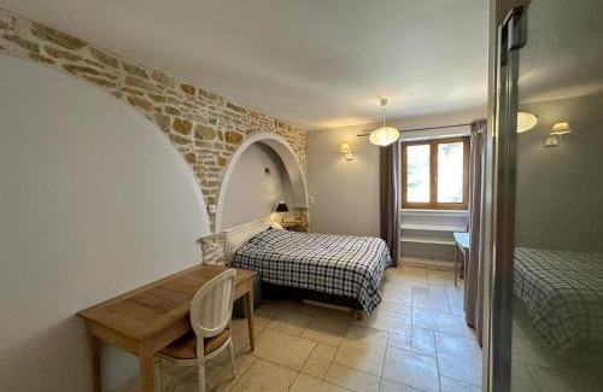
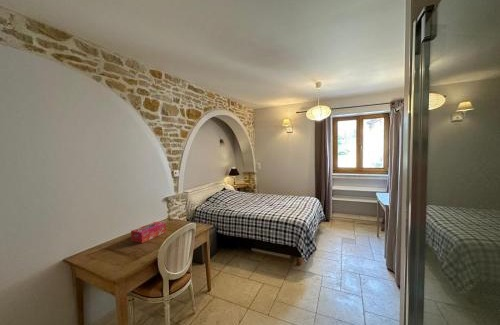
+ tissue box [130,221,167,244]
